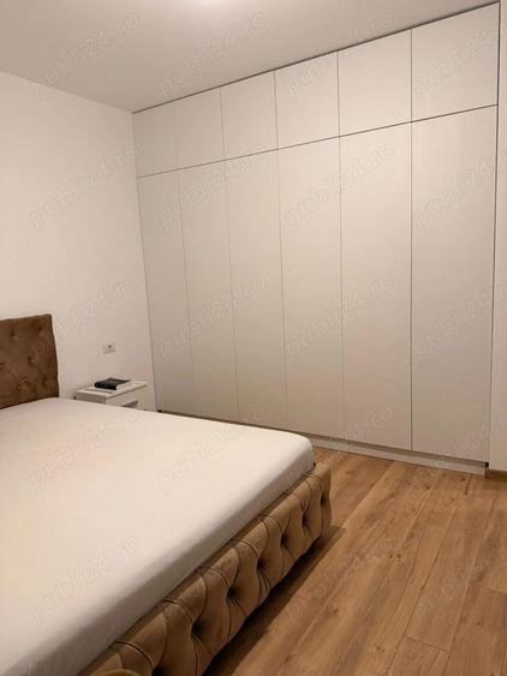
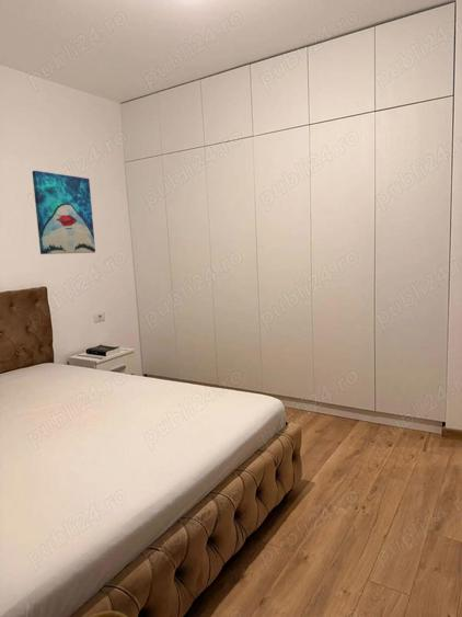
+ wall art [31,170,96,255]
